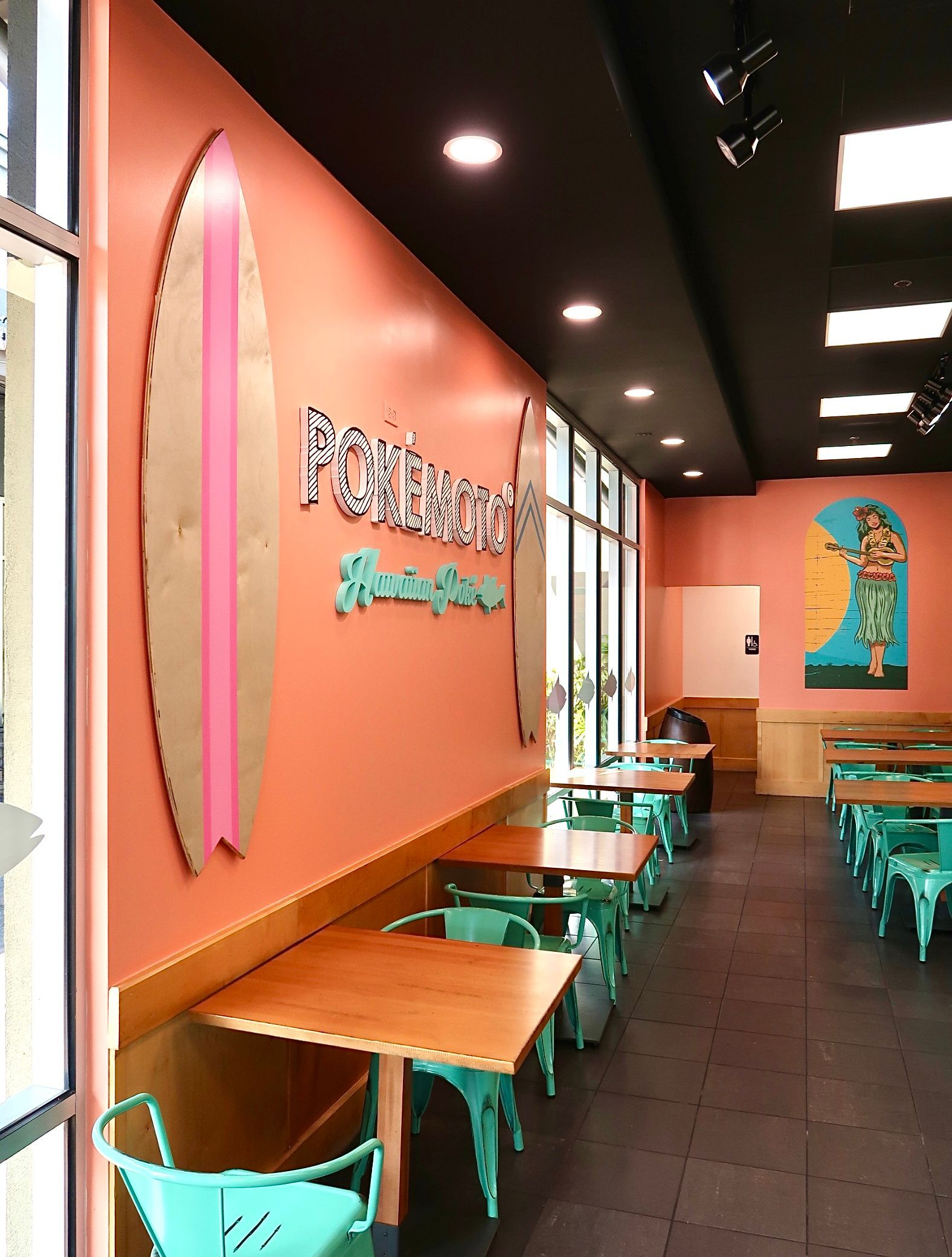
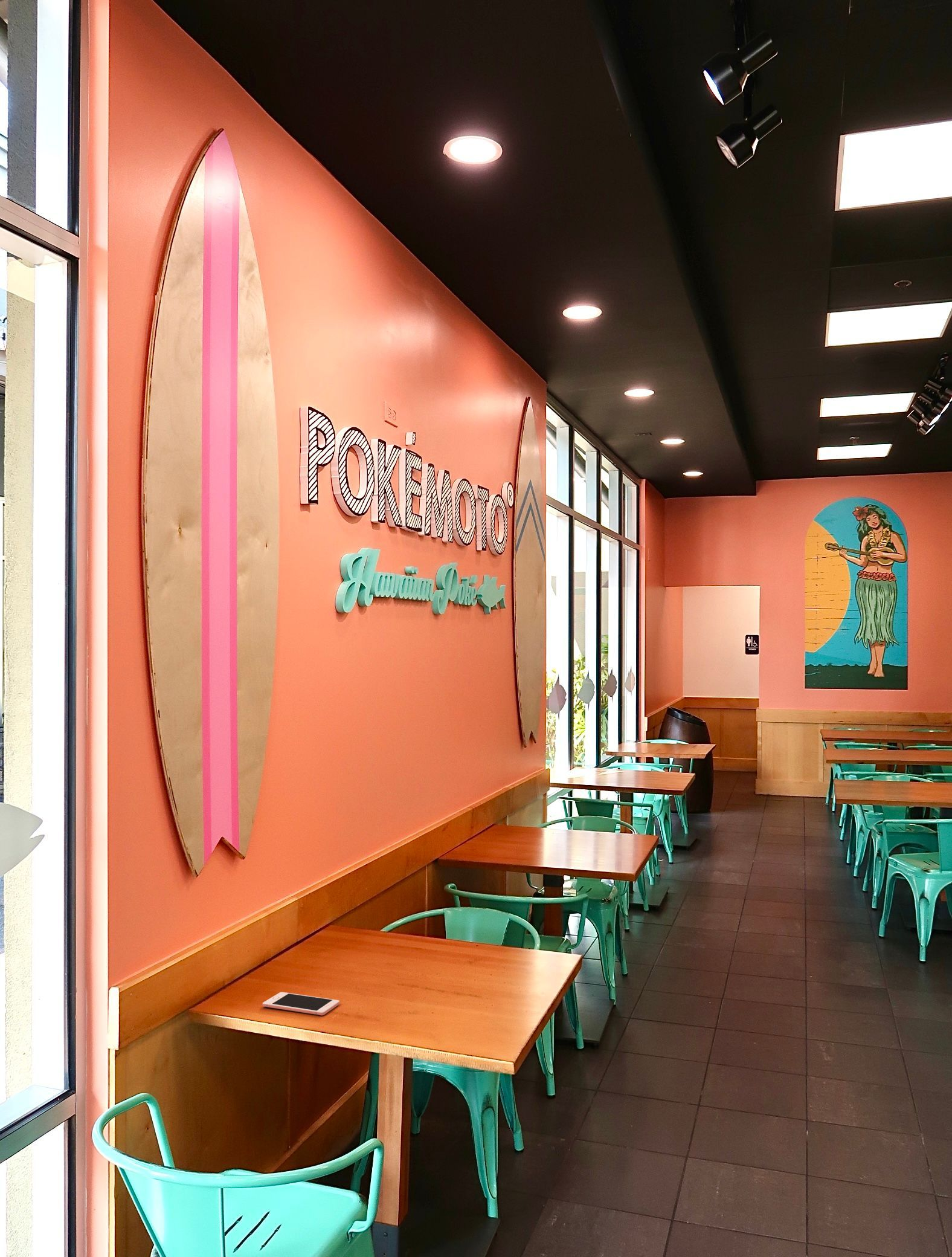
+ cell phone [262,992,340,1016]
